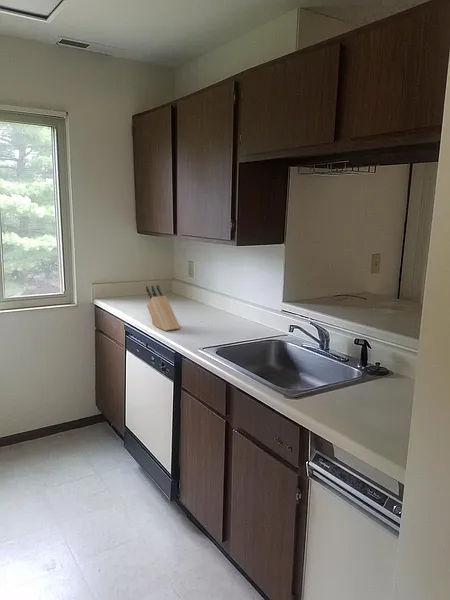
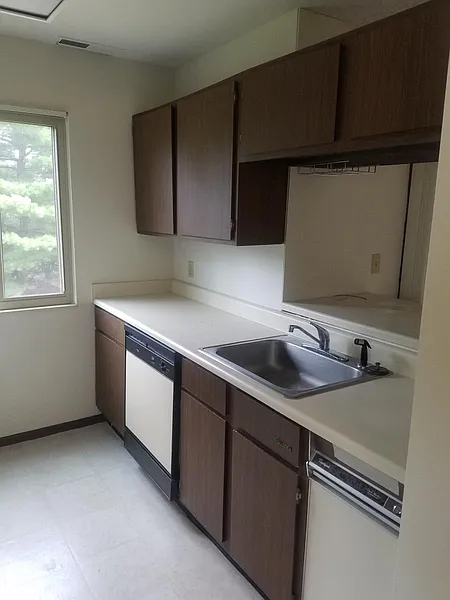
- knife block [145,284,181,332]
